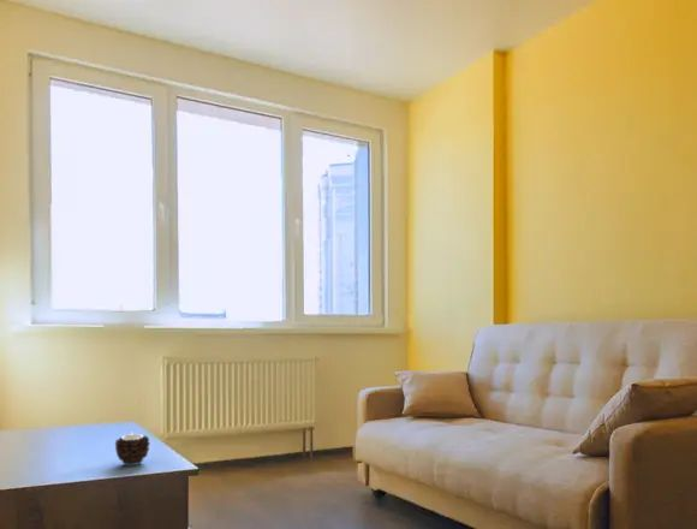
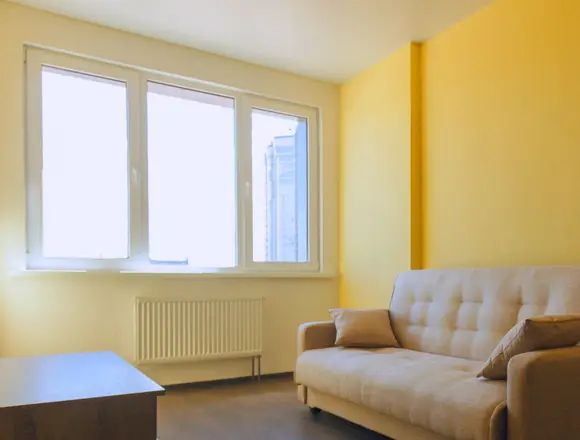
- candle [114,433,151,466]
